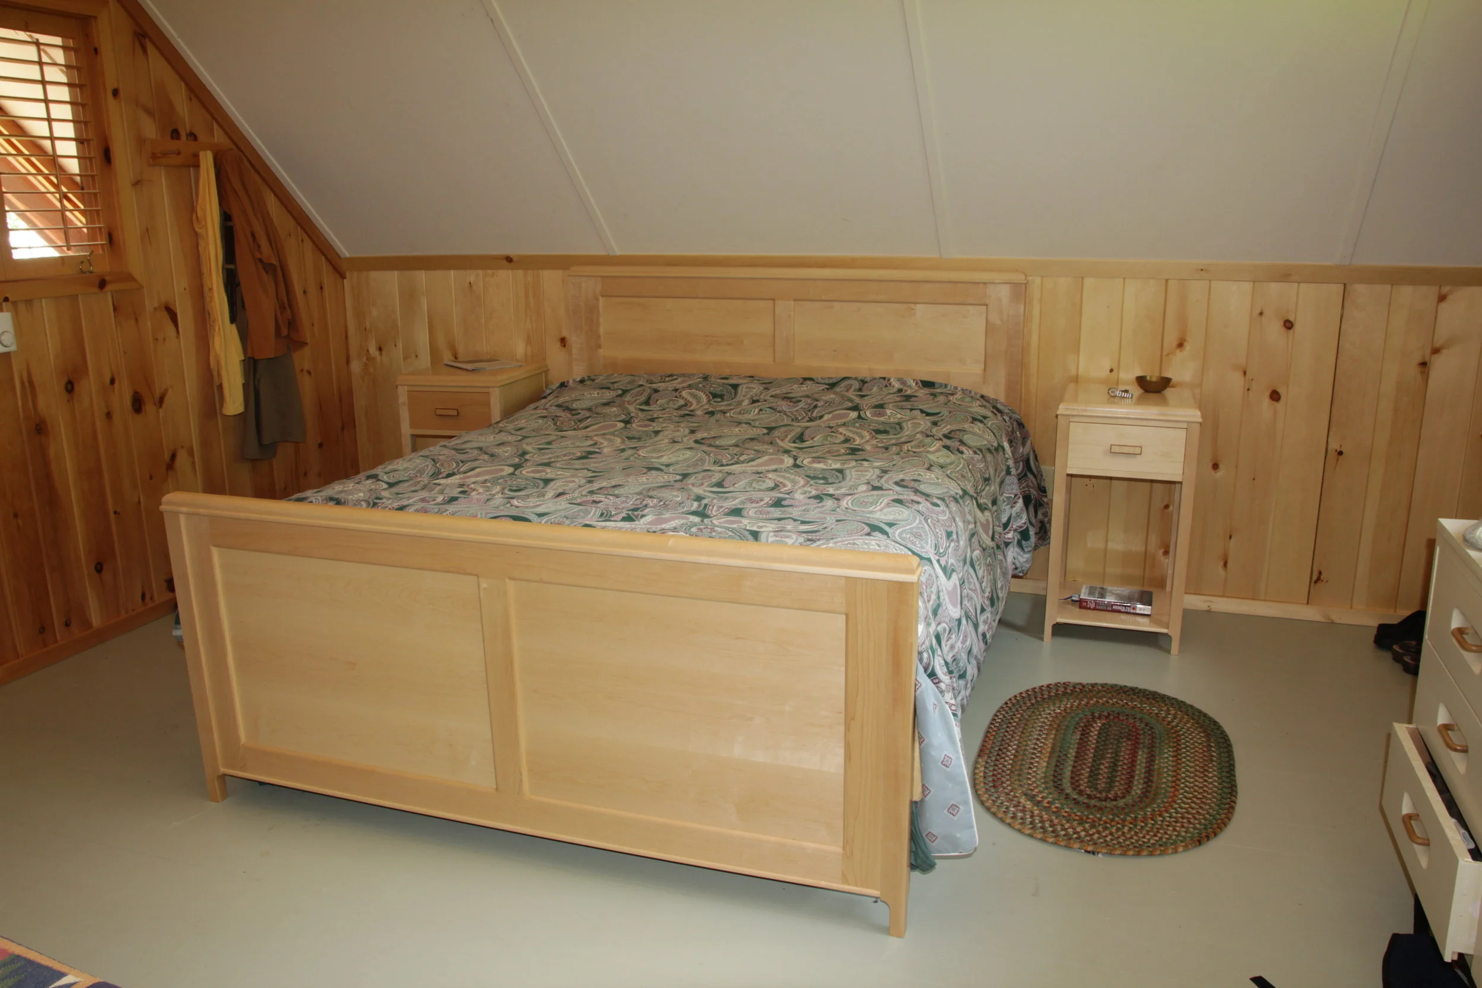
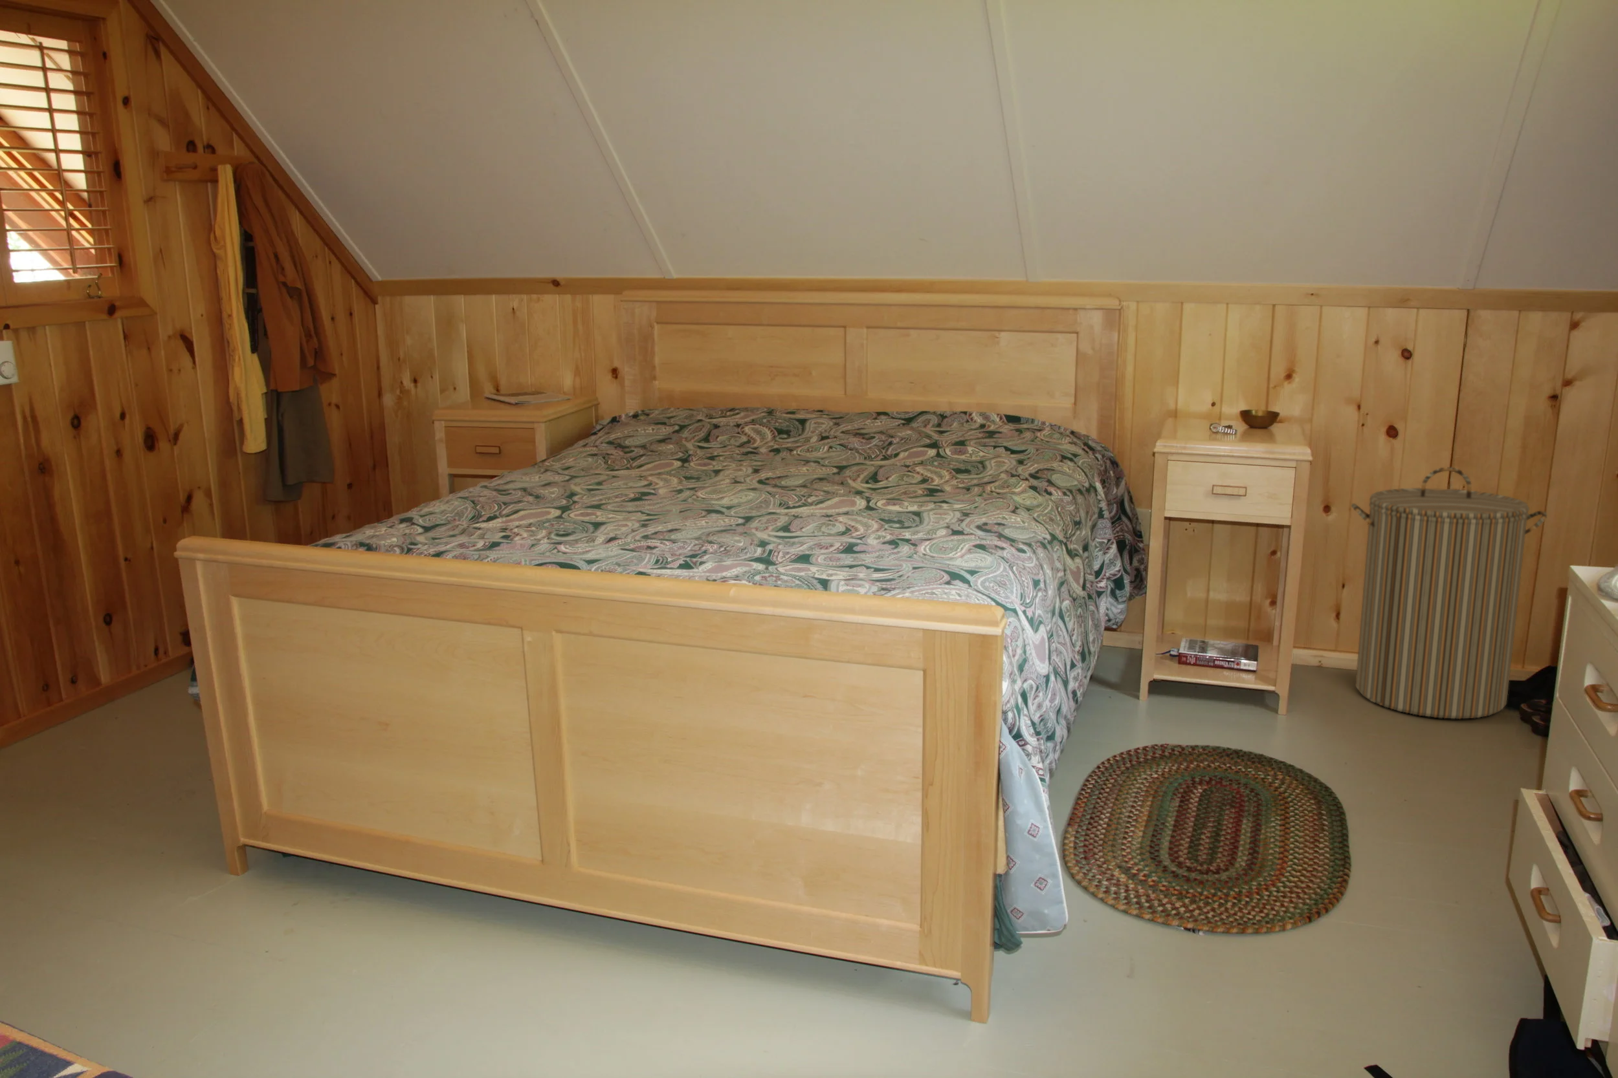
+ laundry hamper [1351,467,1547,719]
